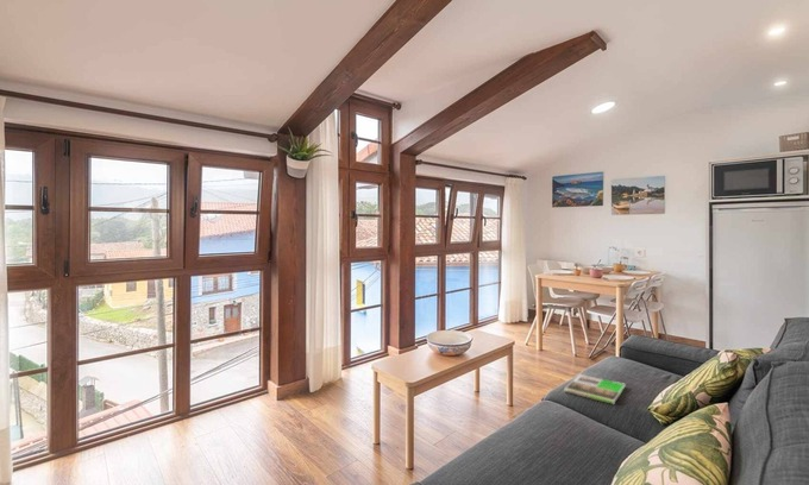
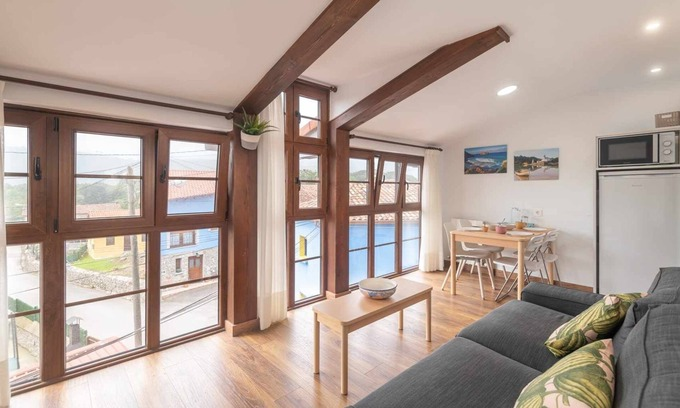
- magazine [563,373,627,405]
